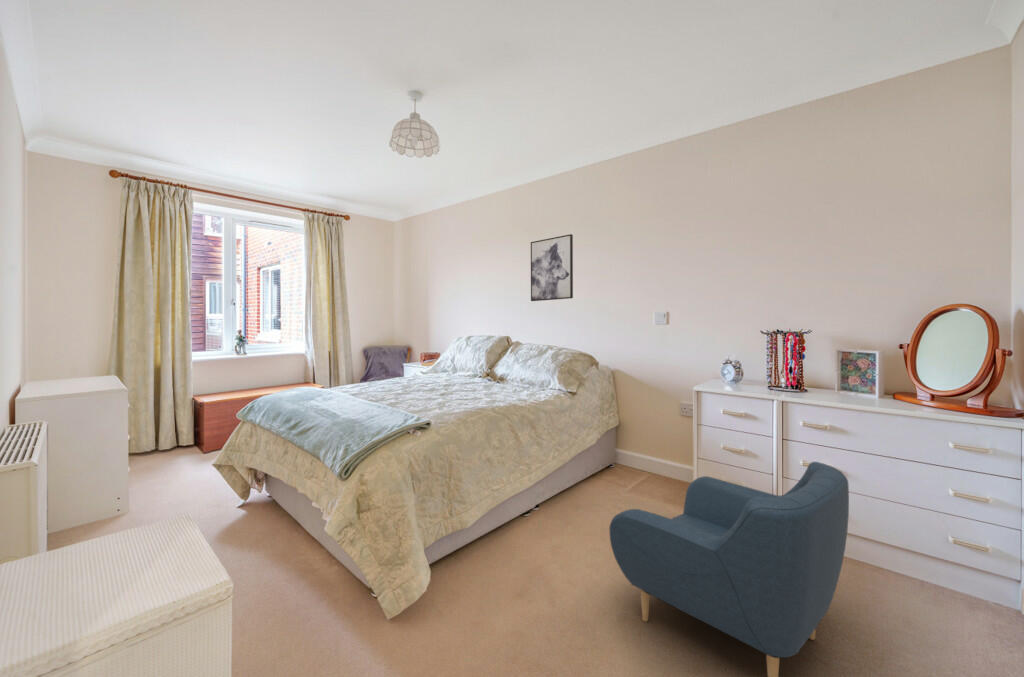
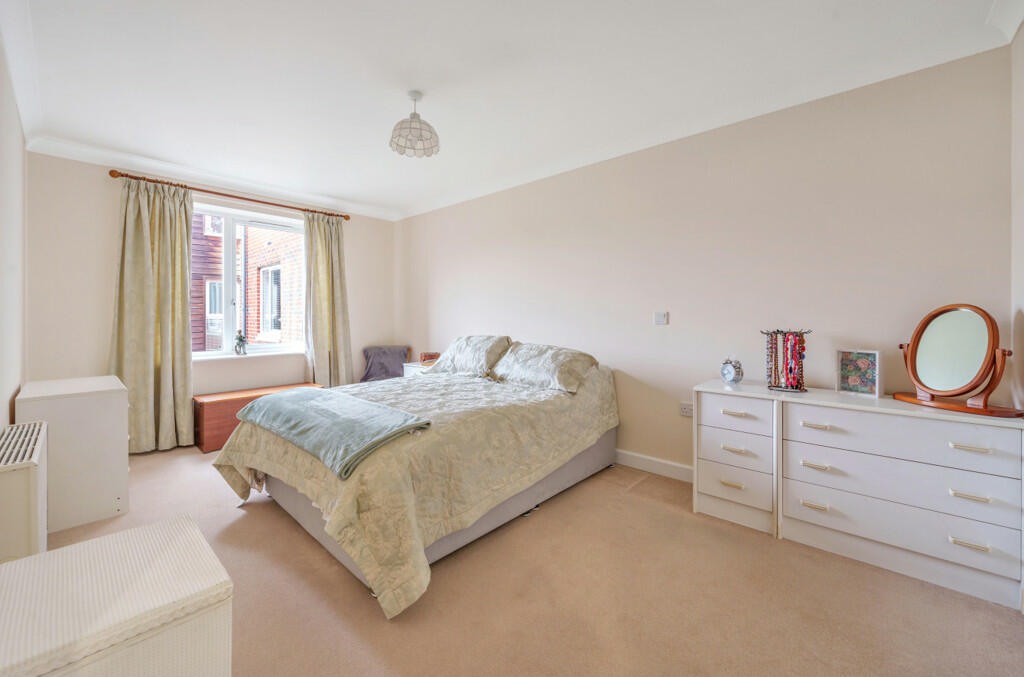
- armchair [608,461,850,677]
- wall art [530,233,574,302]
